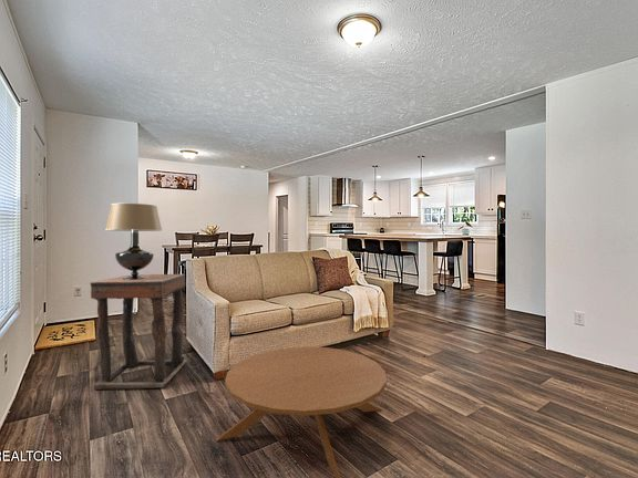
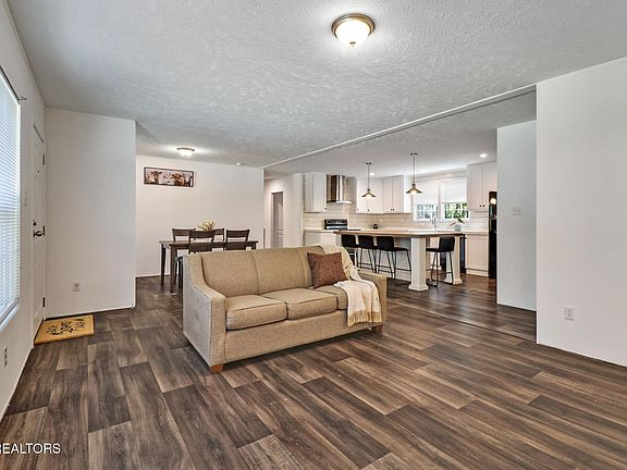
- table lamp [104,202,163,280]
- coffee table [215,345,388,478]
- side table [89,273,188,391]
